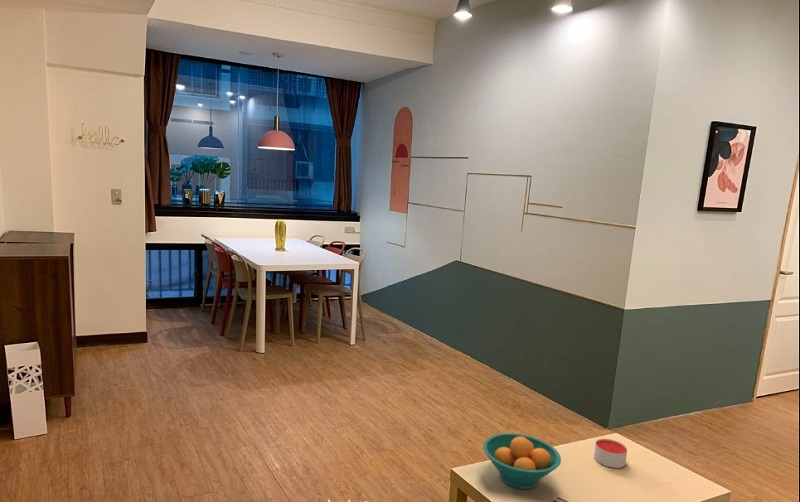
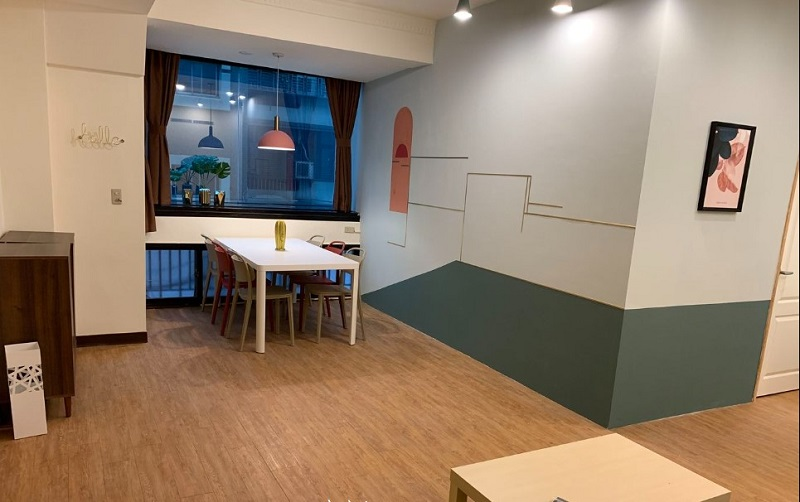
- candle [593,438,628,469]
- fruit bowl [482,432,562,490]
